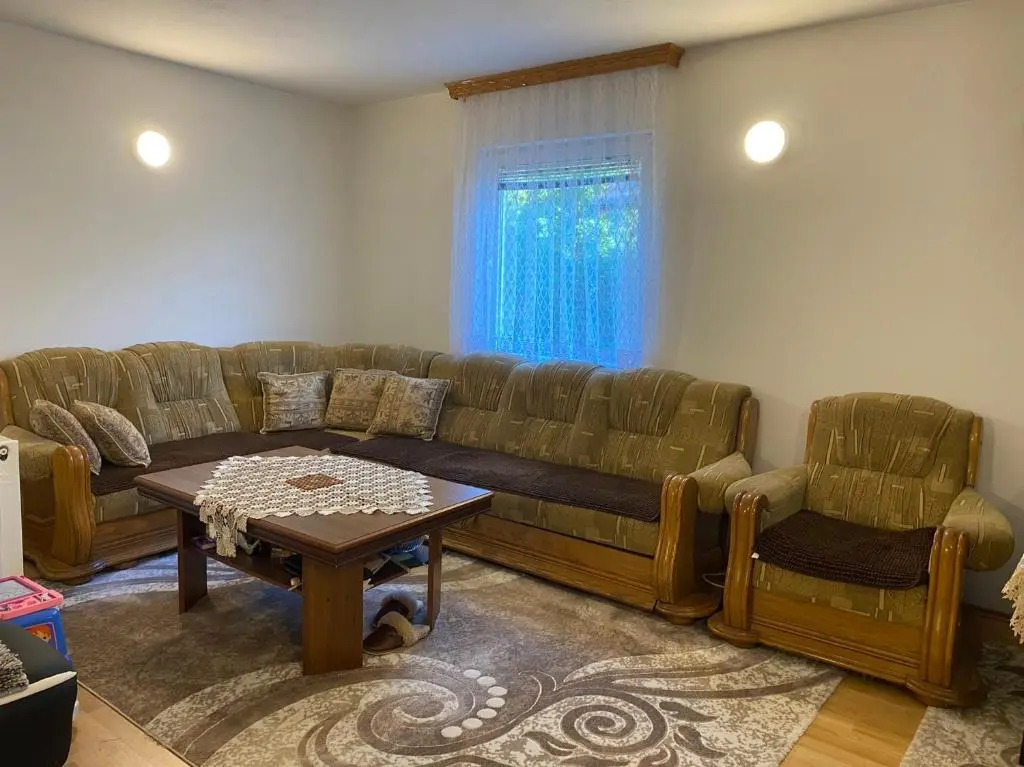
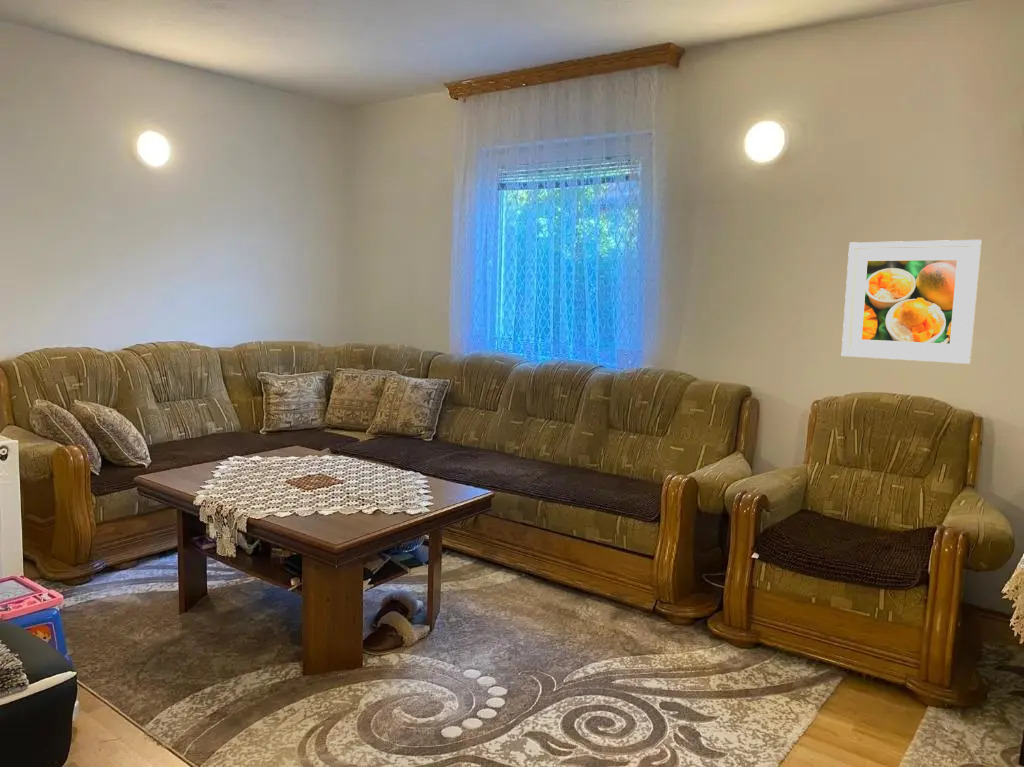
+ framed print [841,239,982,365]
